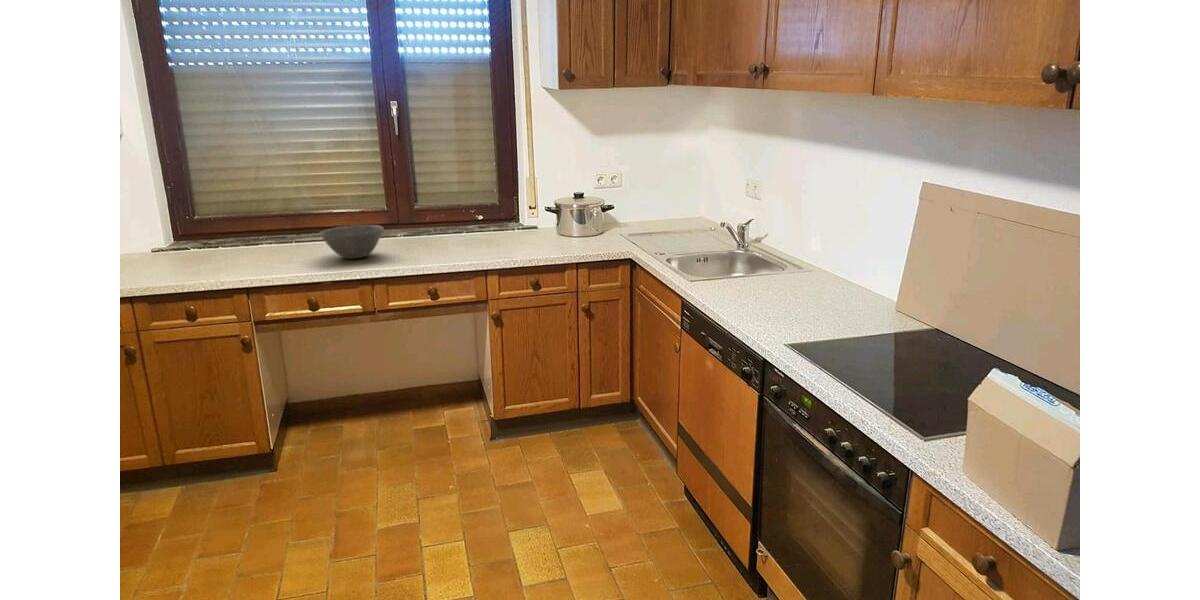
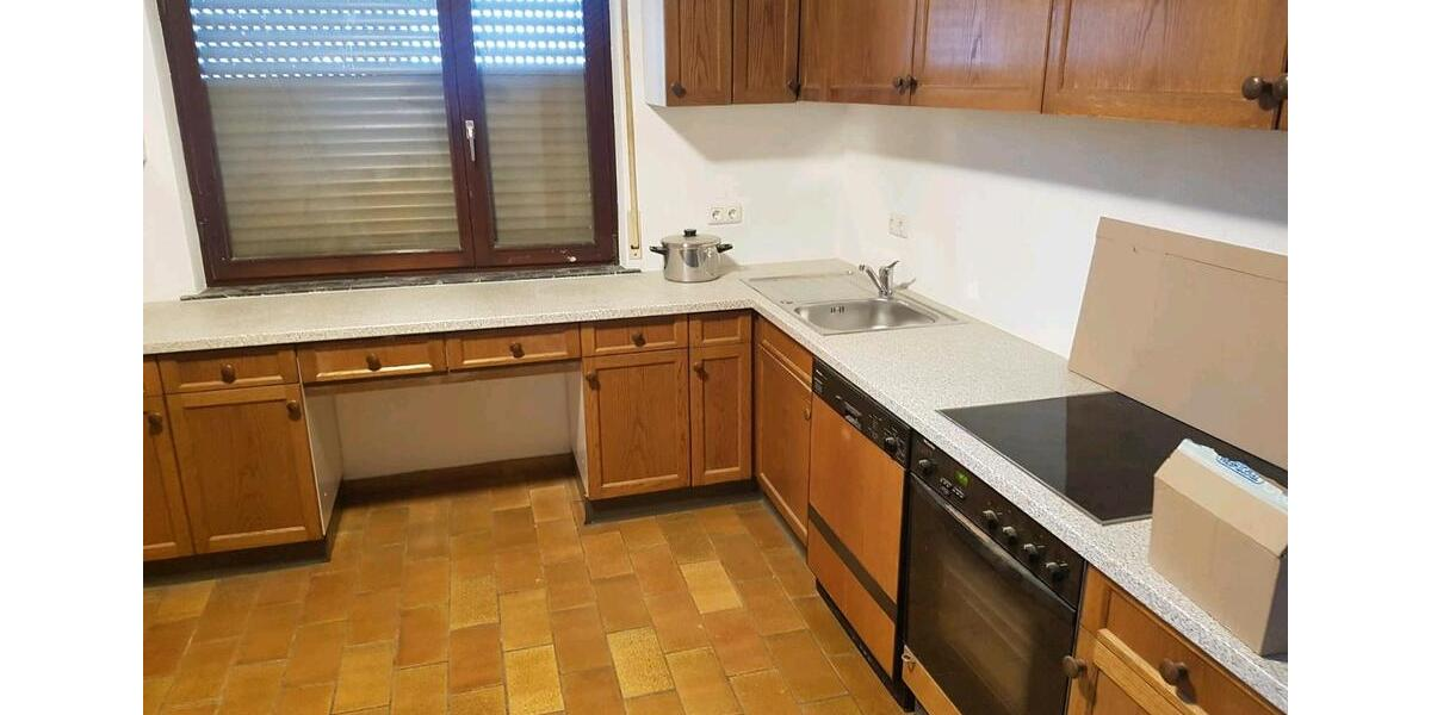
- bowl [318,224,385,260]
